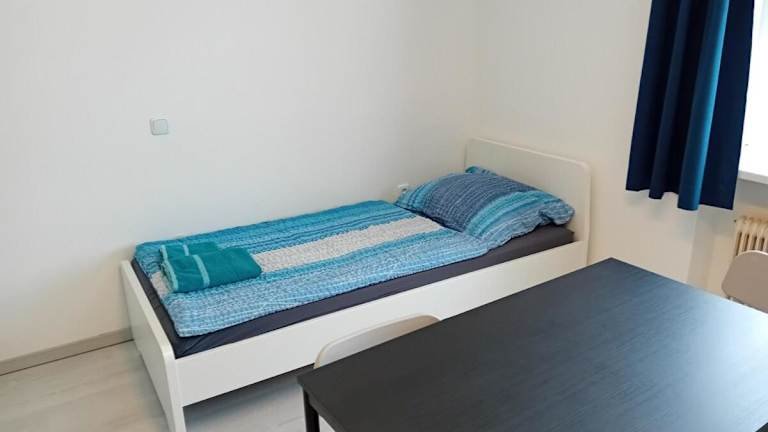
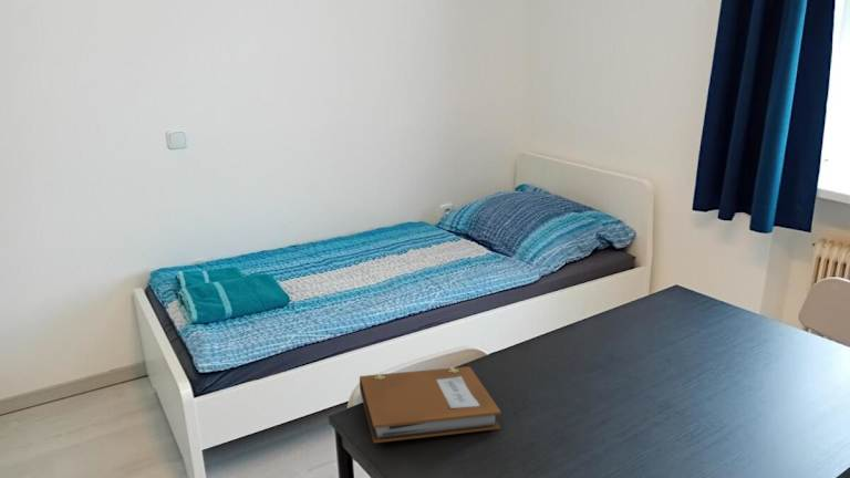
+ notebook [359,365,502,444]
